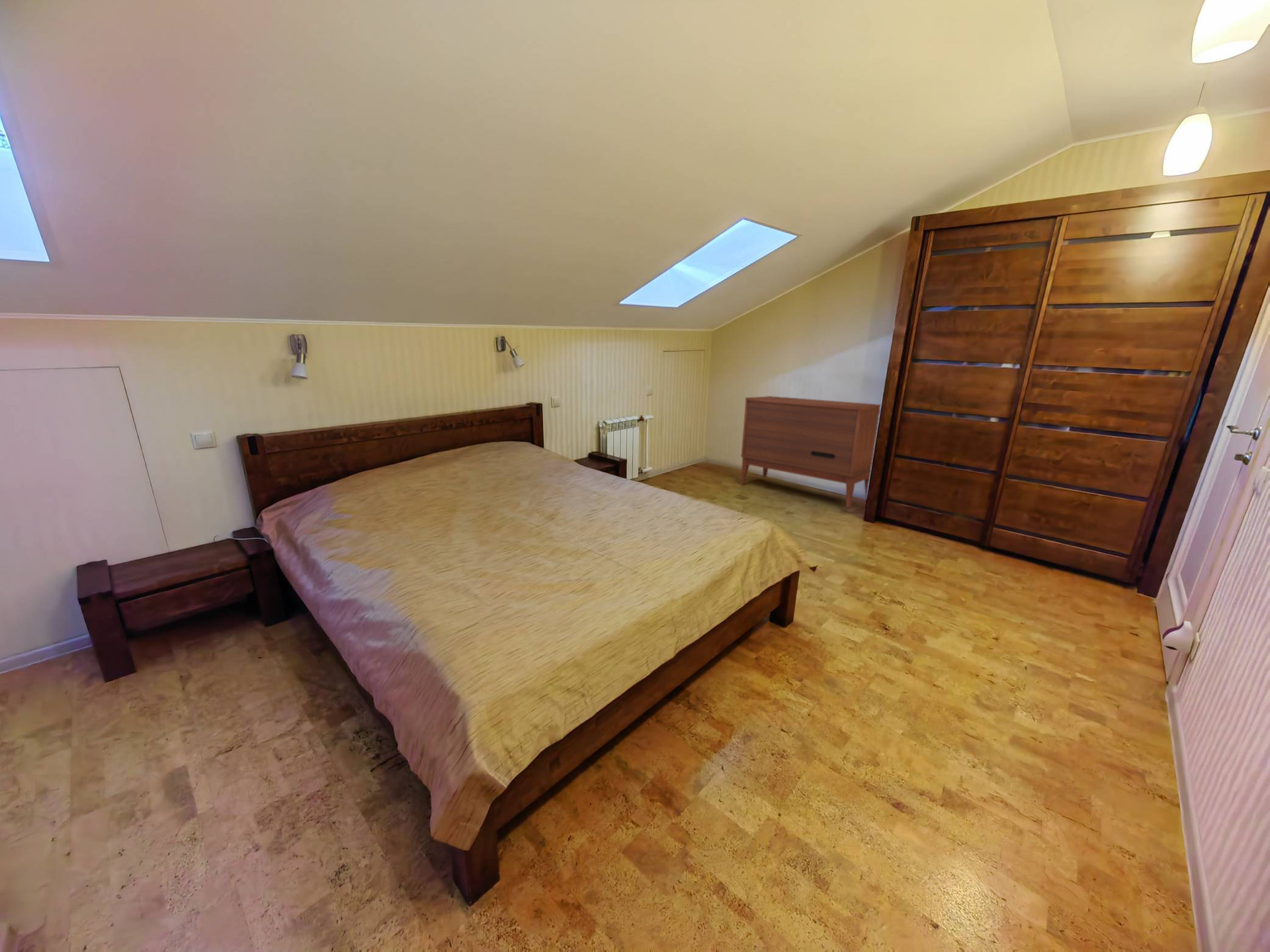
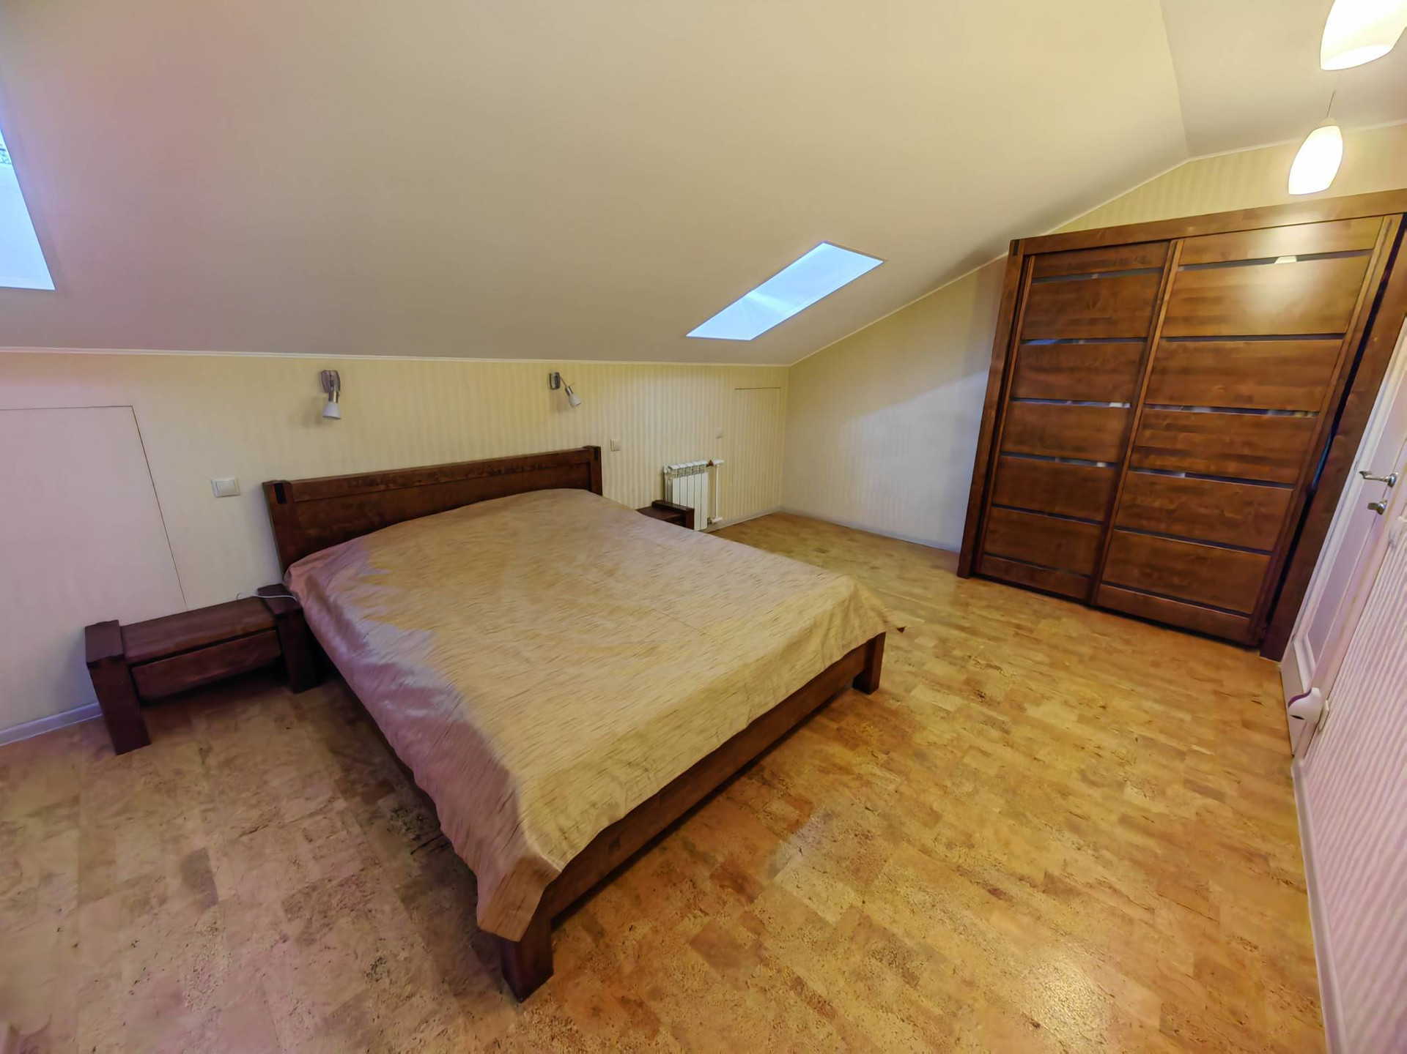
- dresser [740,395,881,510]
